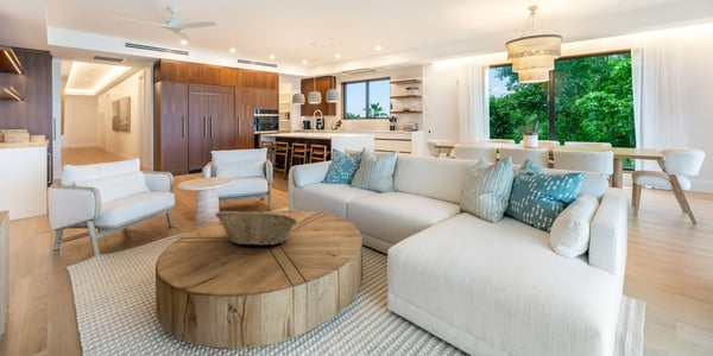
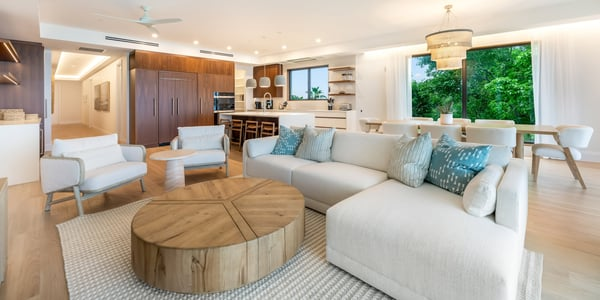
- fruit basket [214,210,298,247]
